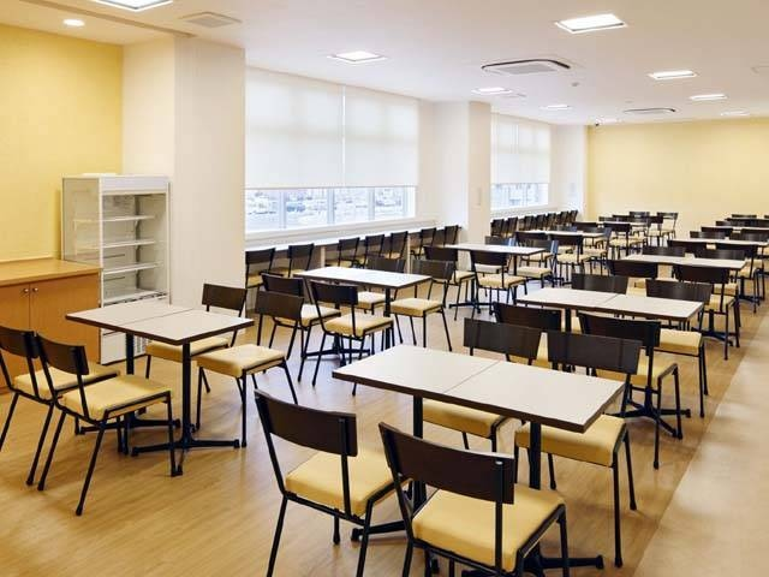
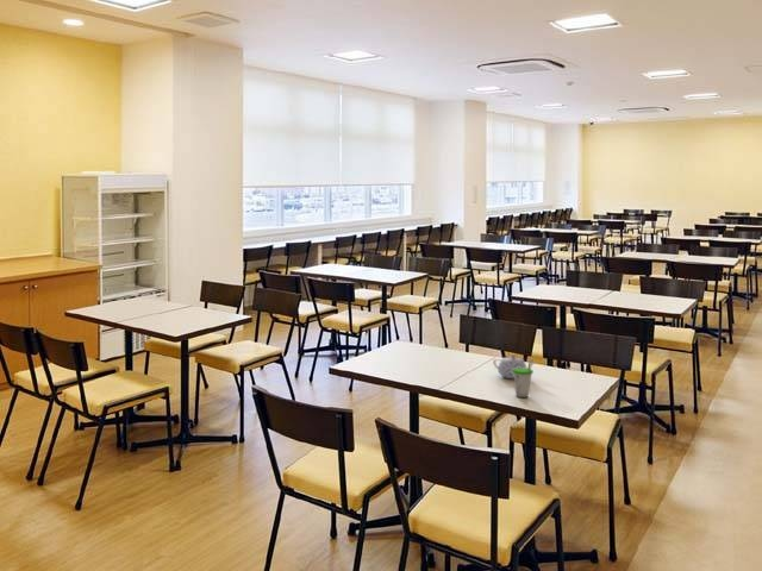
+ teapot [492,353,537,379]
+ cup [512,358,535,399]
